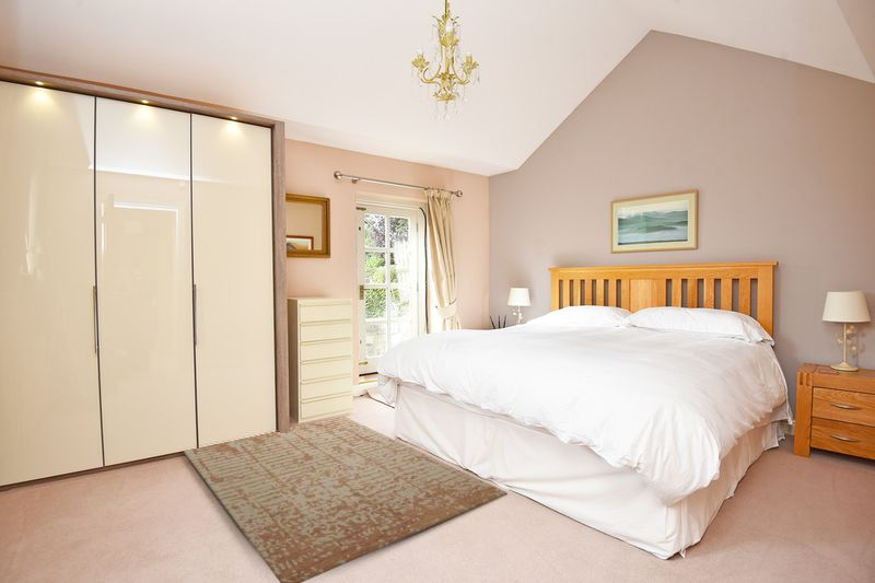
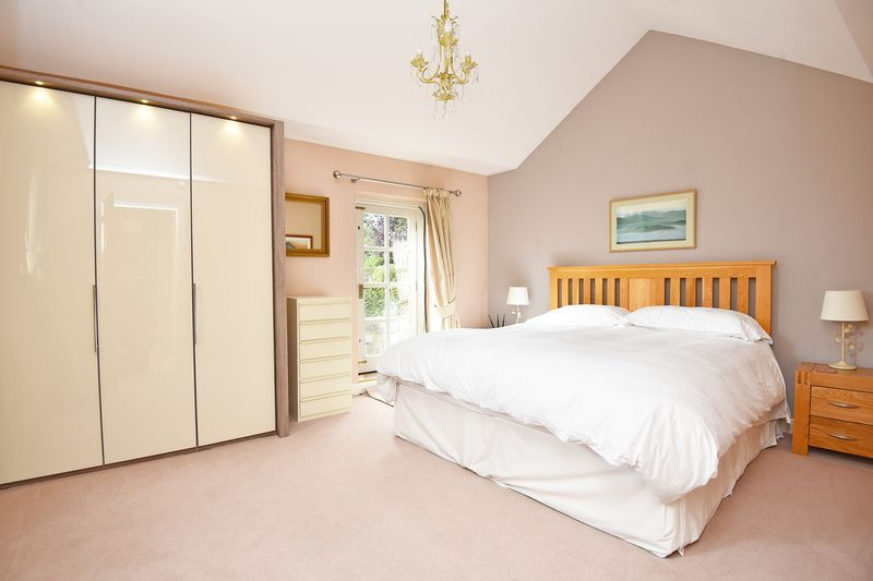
- rug [182,416,508,583]
